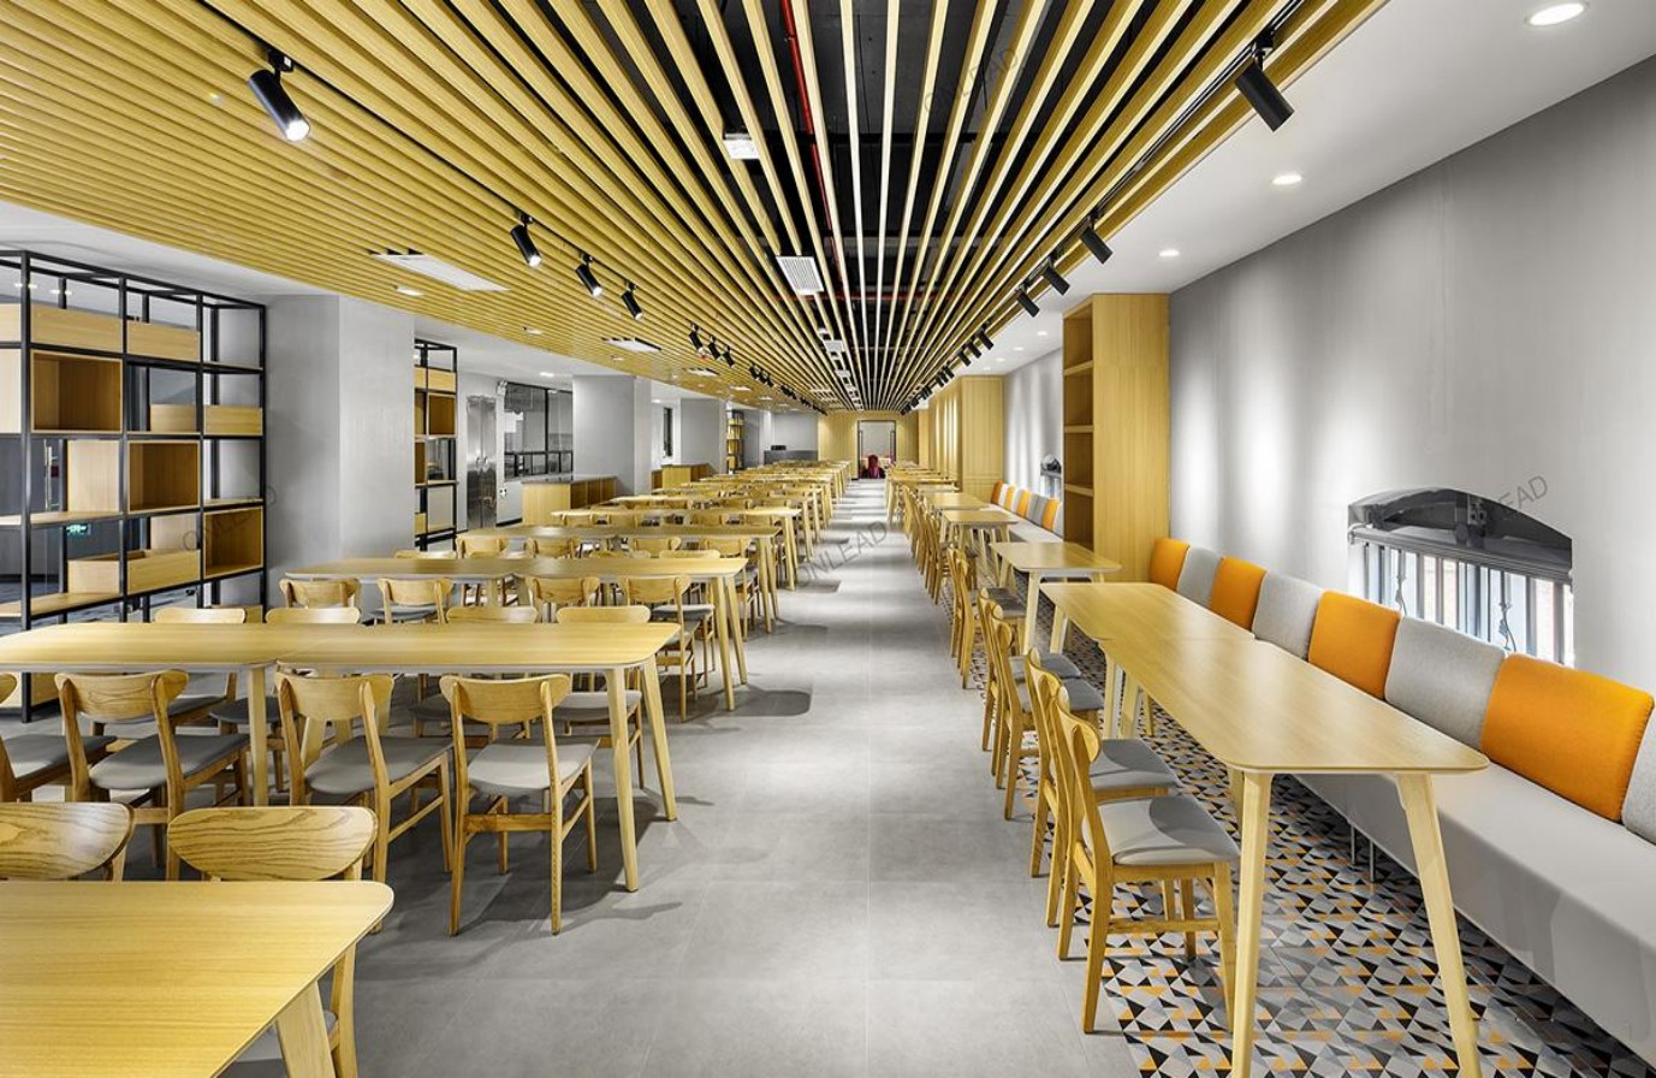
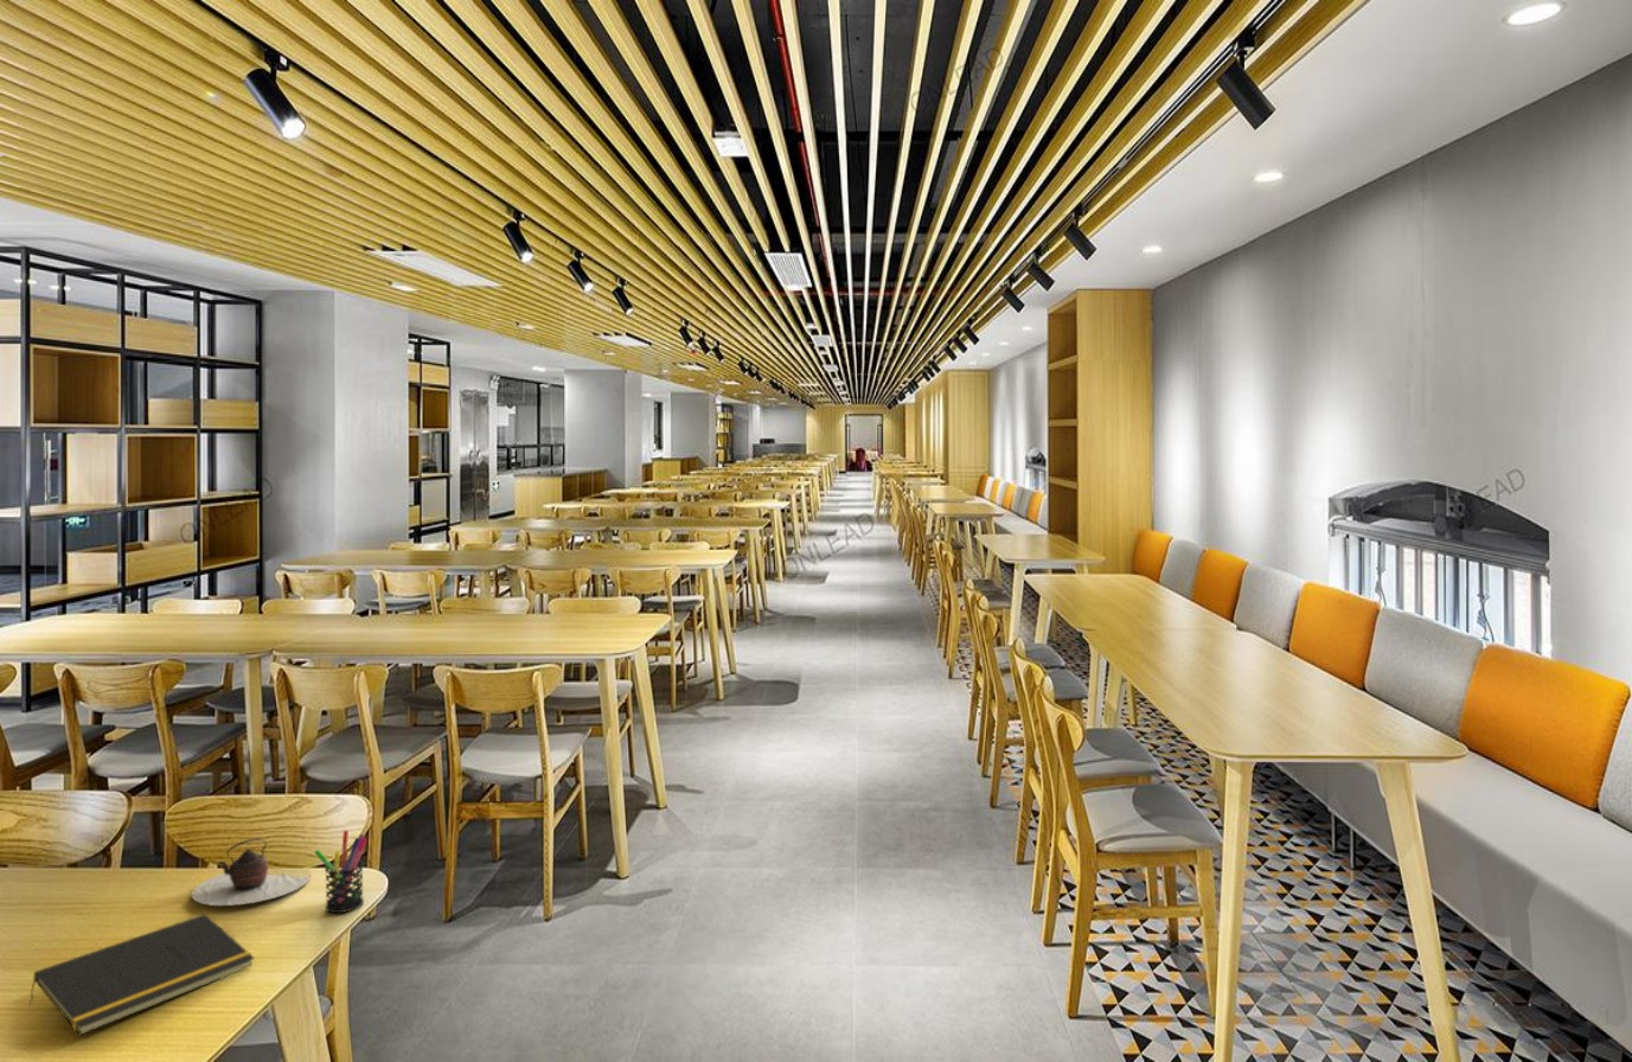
+ pen holder [313,830,369,913]
+ notepad [29,912,256,1036]
+ teapot [190,837,313,906]
